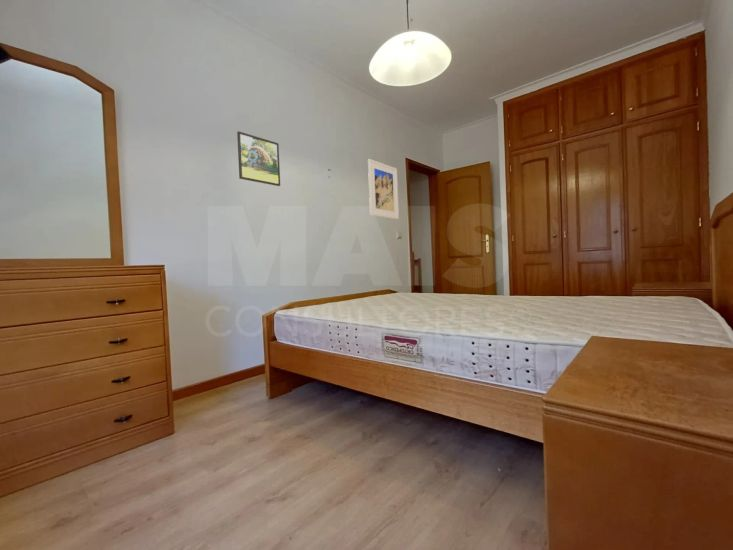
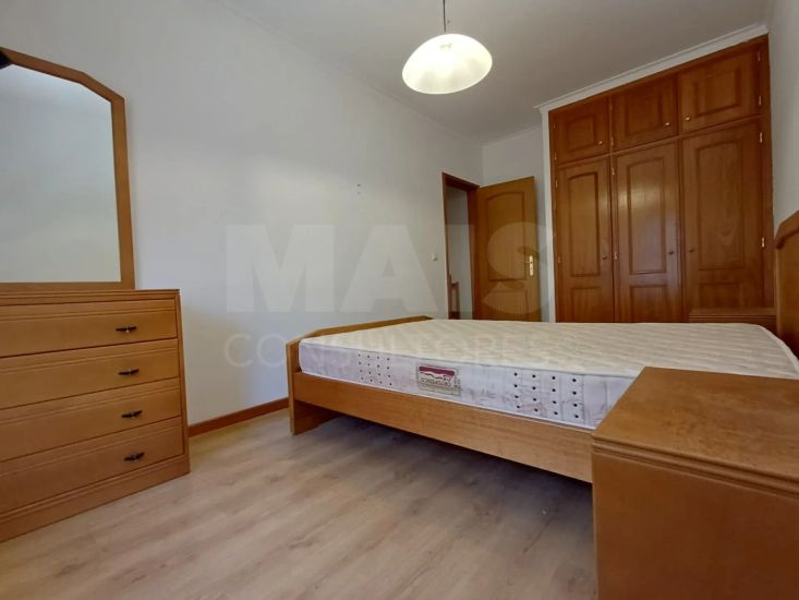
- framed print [236,130,281,187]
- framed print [367,158,400,220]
